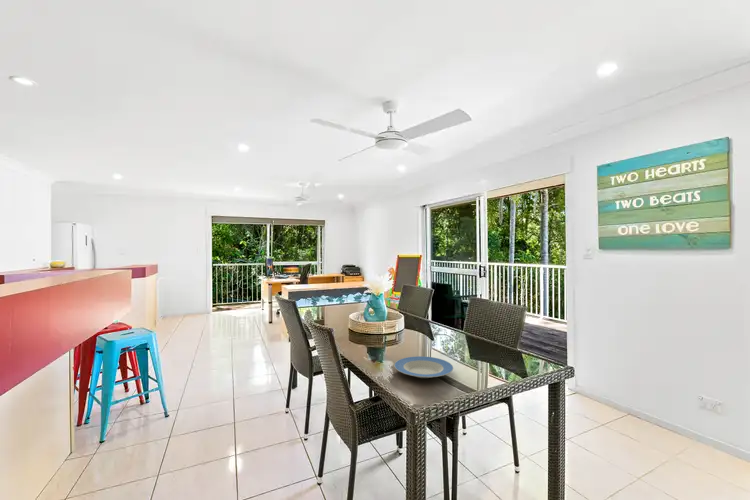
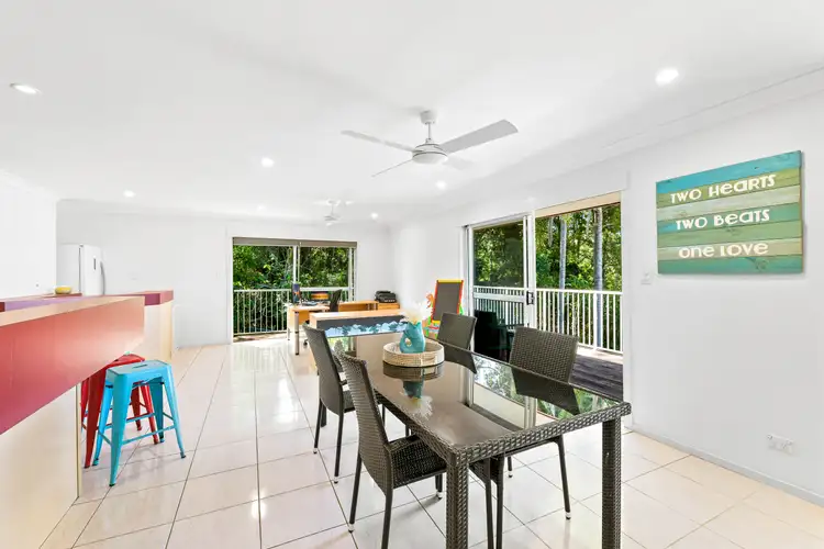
- plate [393,355,454,379]
